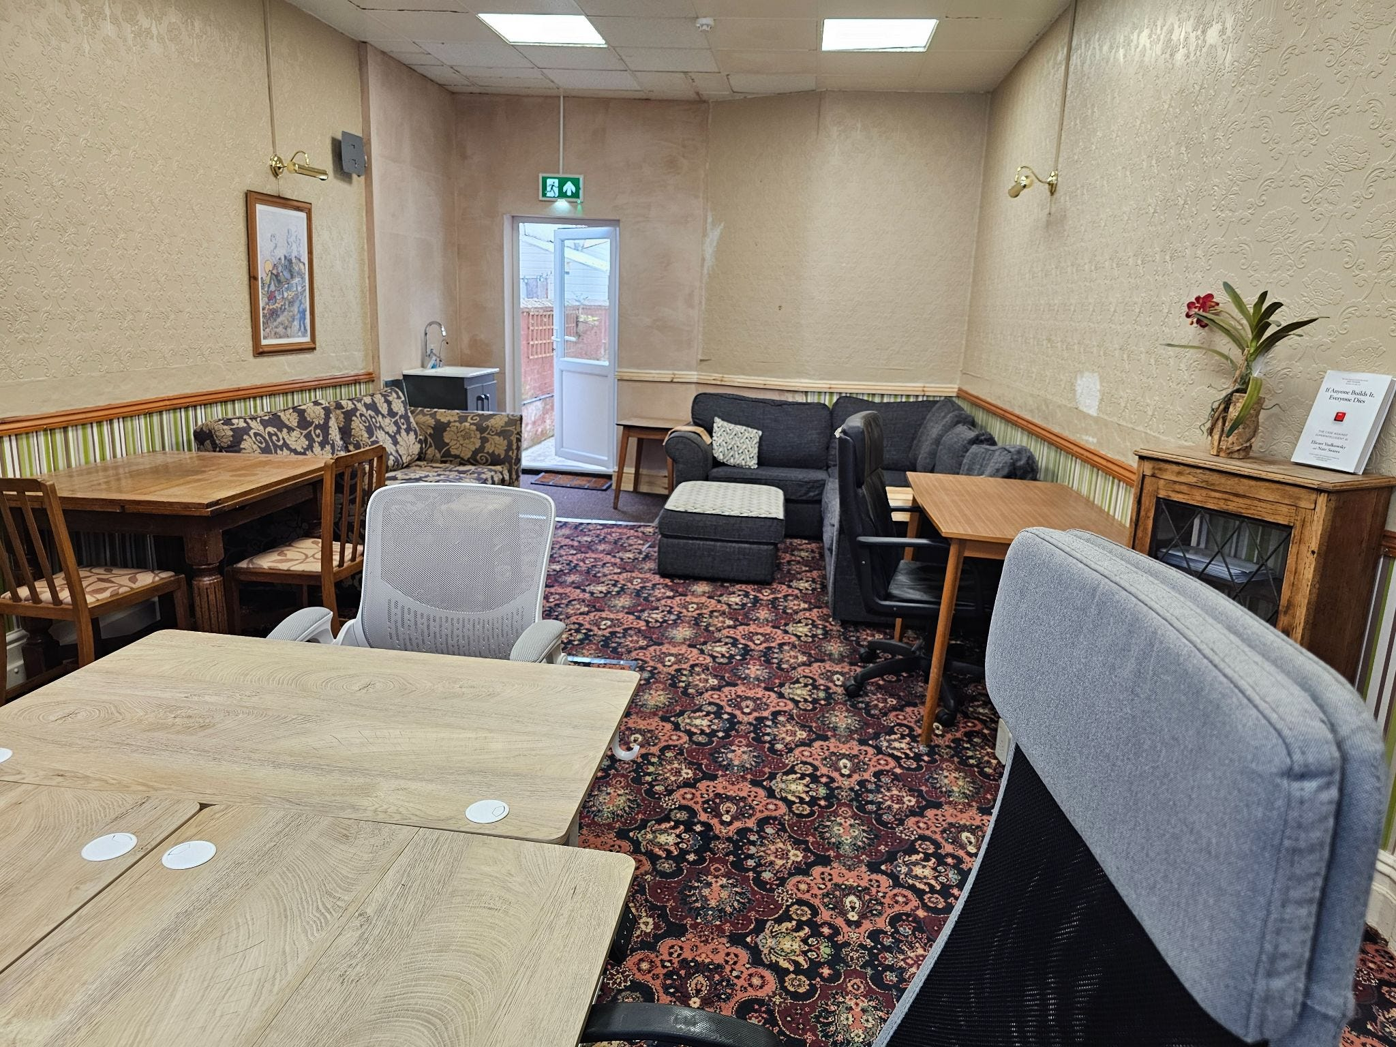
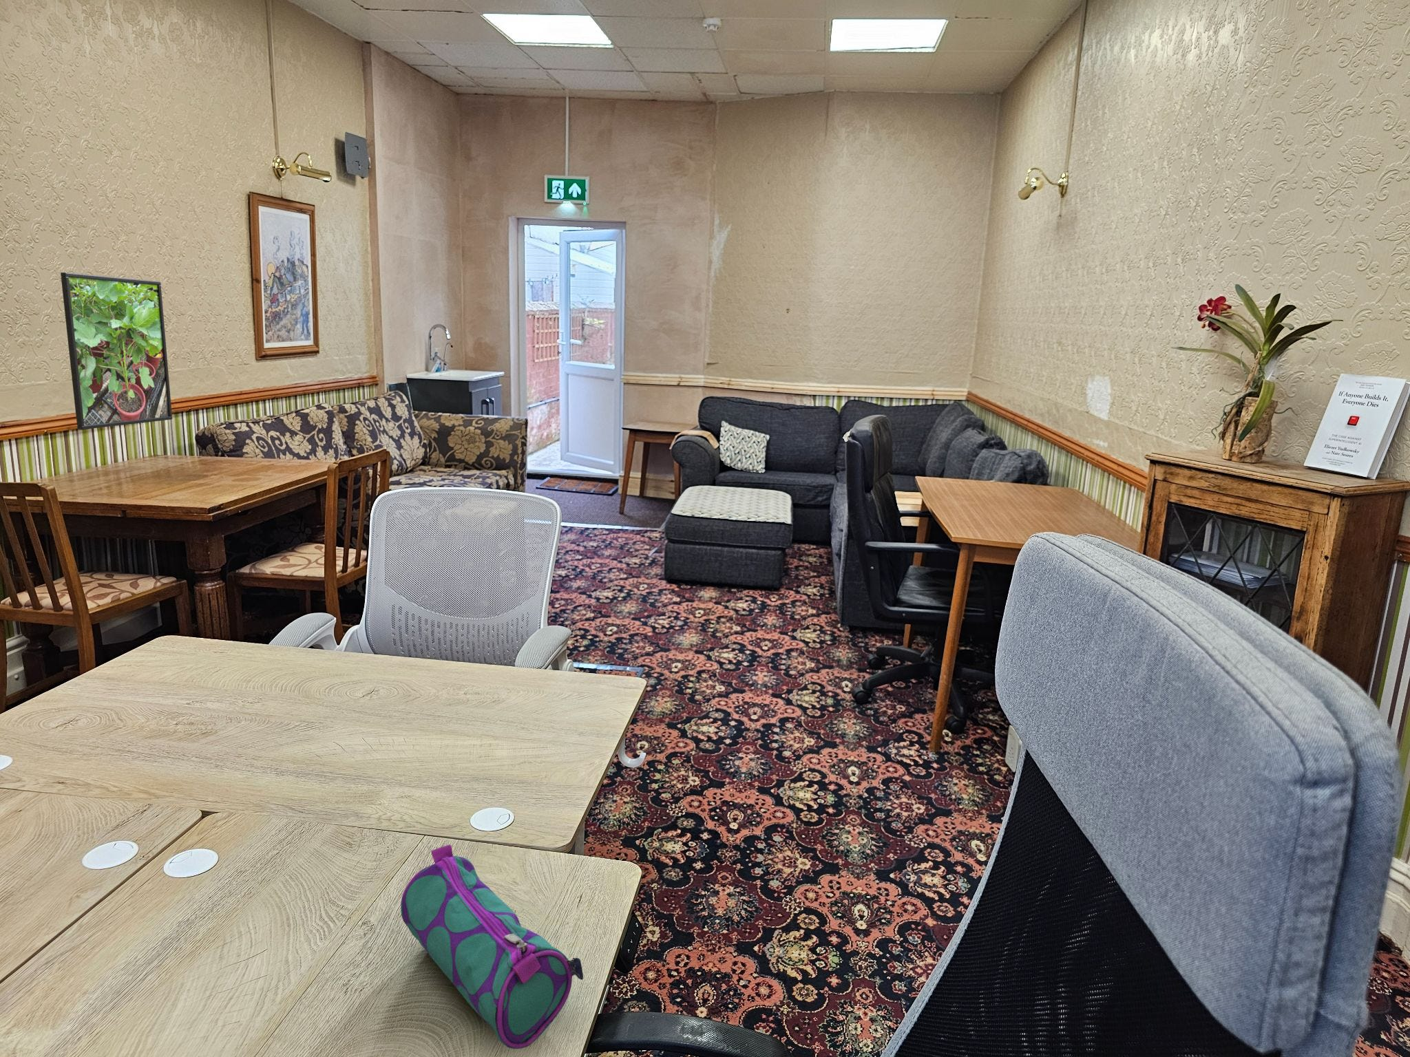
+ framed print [60,272,173,430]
+ pencil case [400,844,584,1049]
